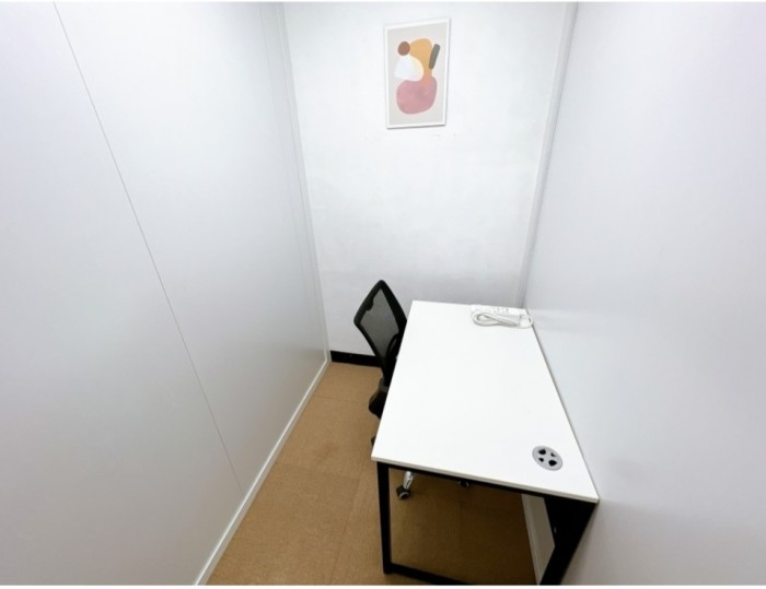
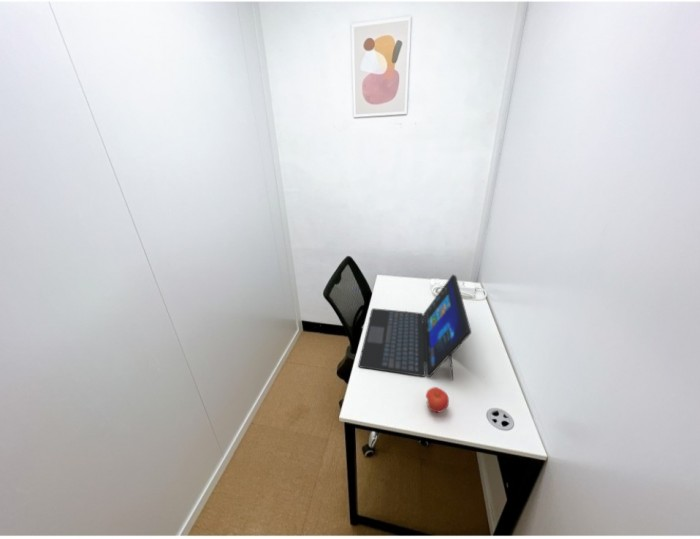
+ laptop [357,274,472,381]
+ apple [425,386,450,413]
